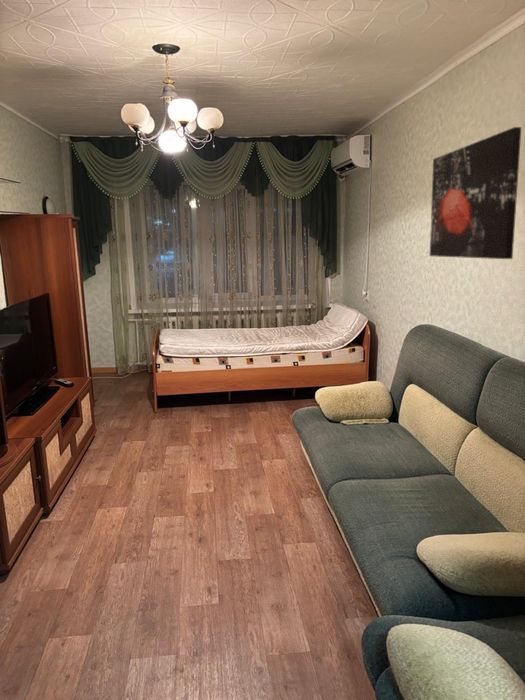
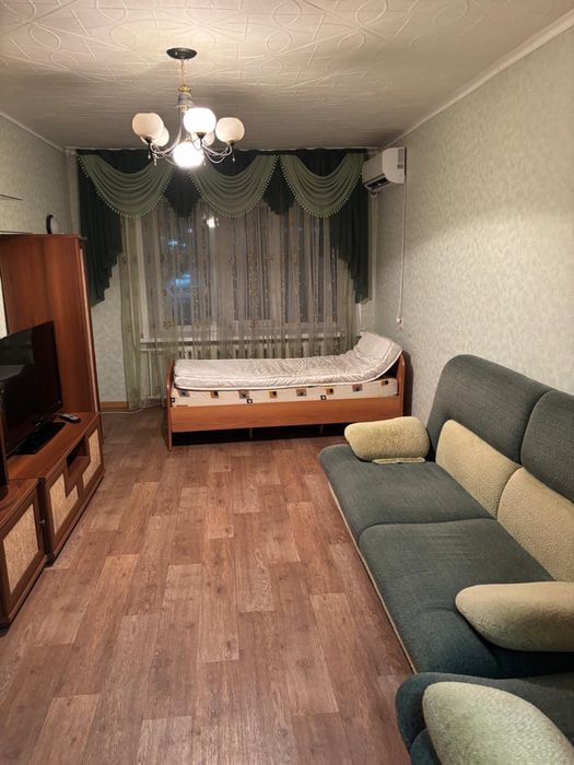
- wall art [429,126,522,260]
